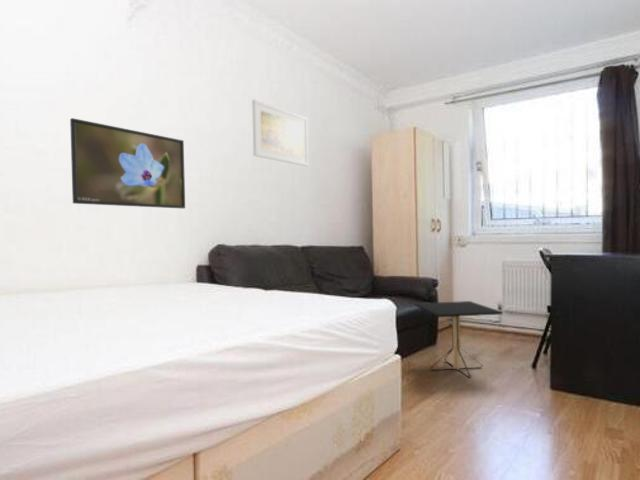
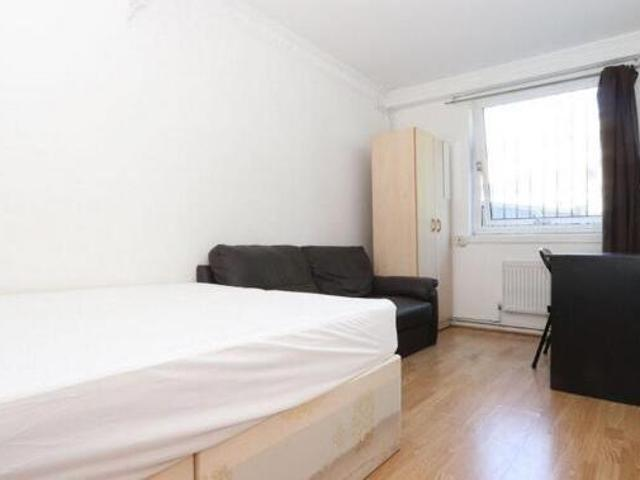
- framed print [251,98,309,167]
- side table [414,300,504,379]
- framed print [69,117,186,209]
